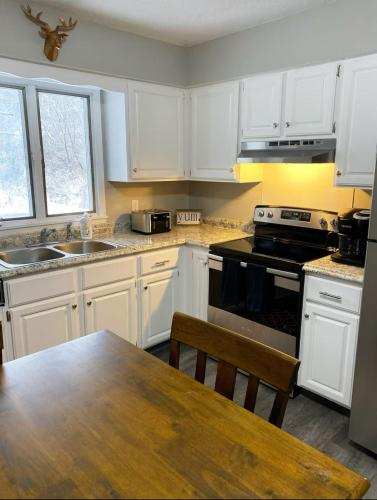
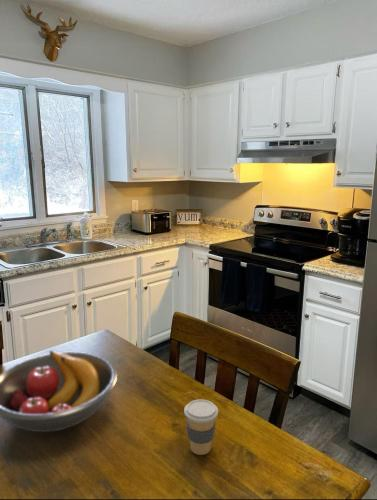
+ fruit bowl [0,349,118,433]
+ coffee cup [183,398,219,456]
